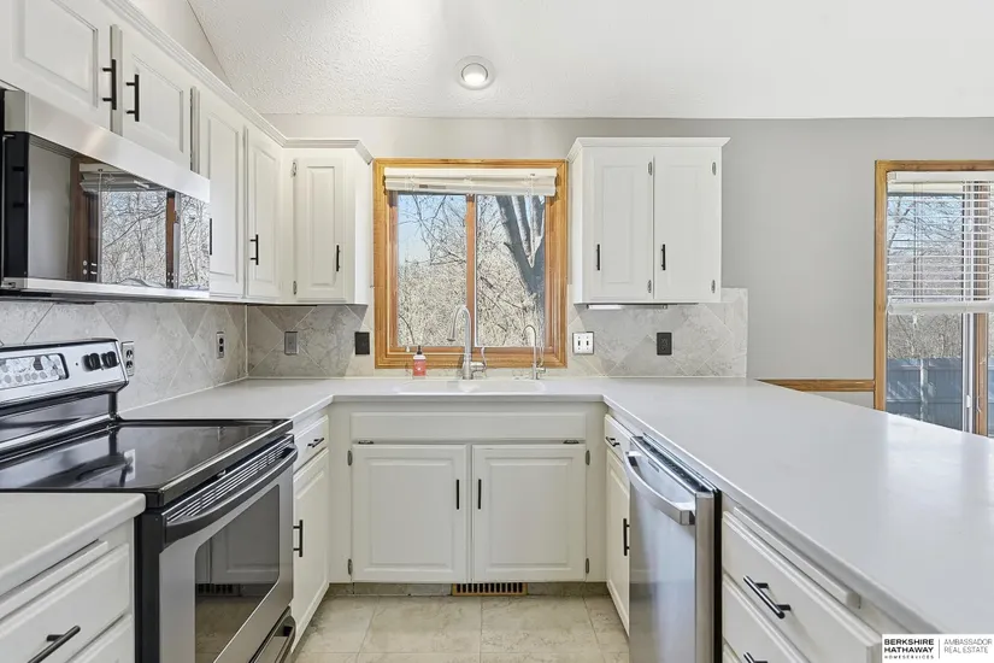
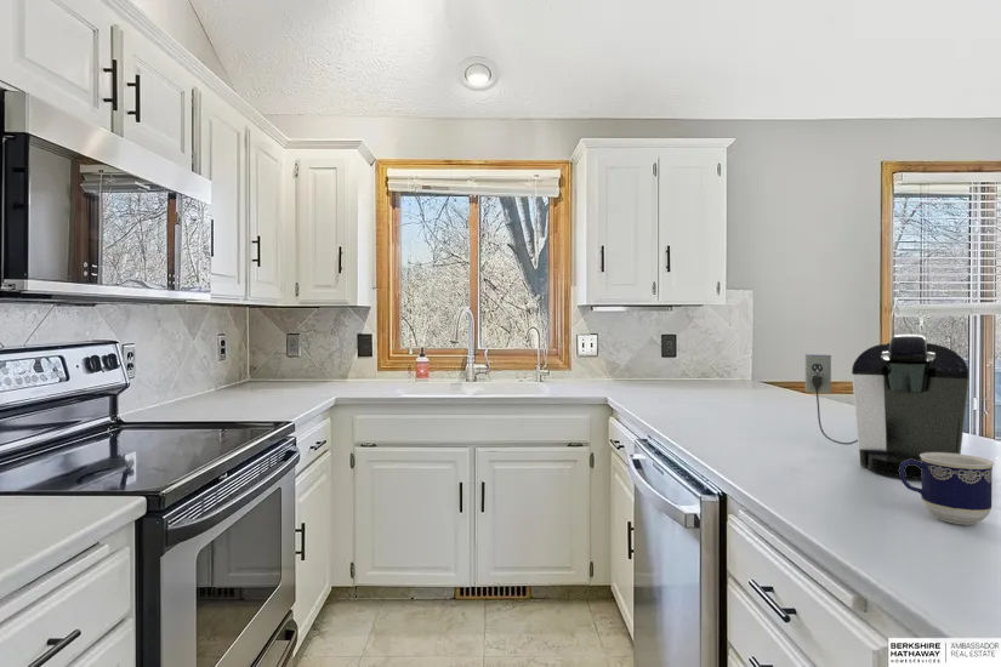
+ cup [899,452,995,526]
+ coffee maker [804,334,971,480]
